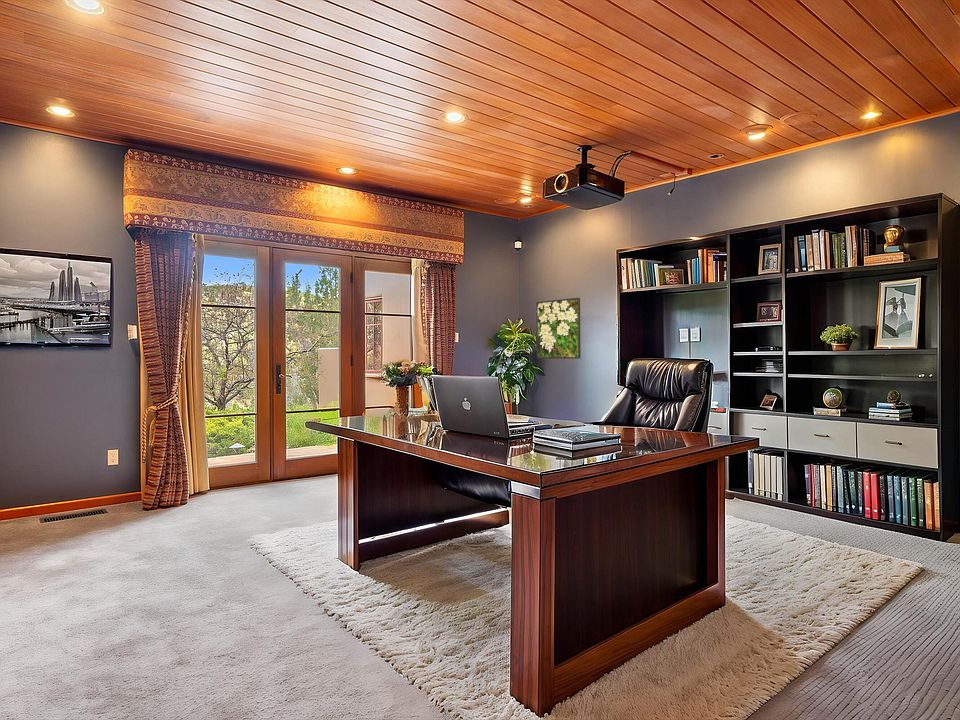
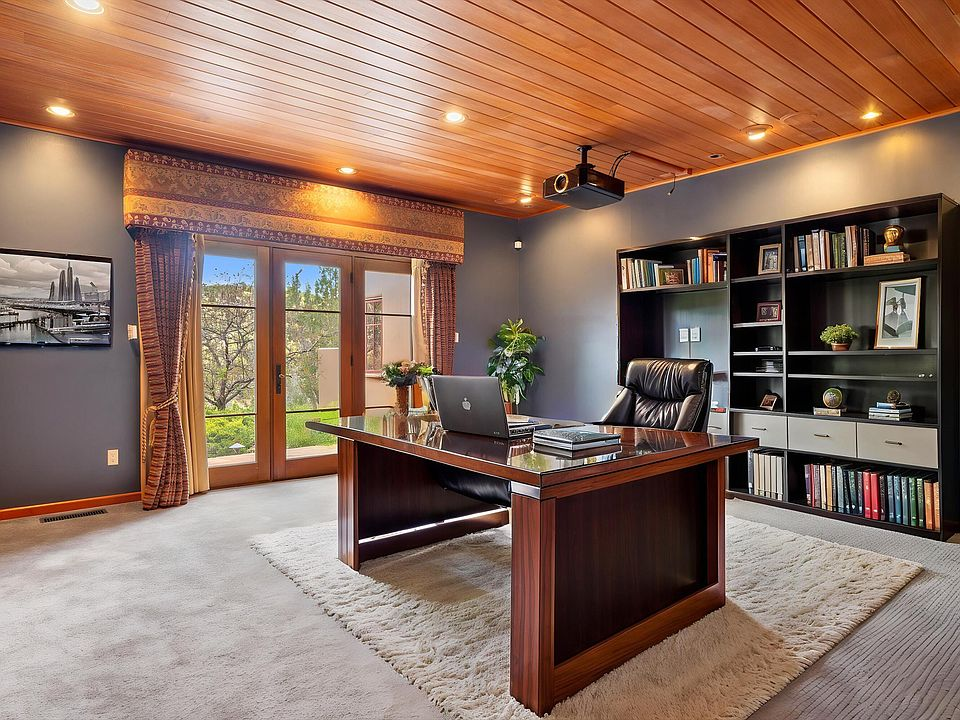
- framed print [535,297,582,360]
